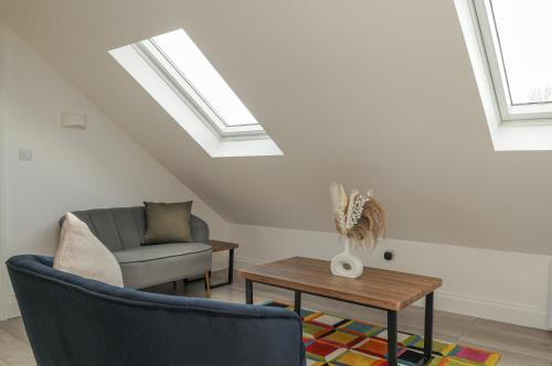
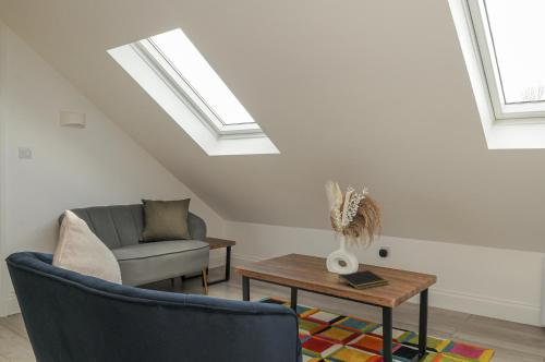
+ notepad [337,269,389,291]
